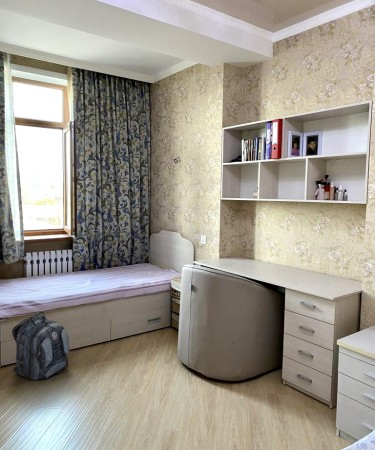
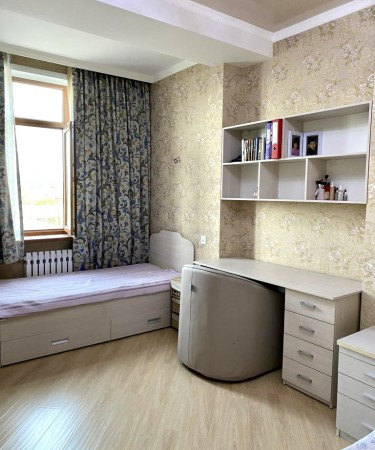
- backpack [11,311,70,381]
